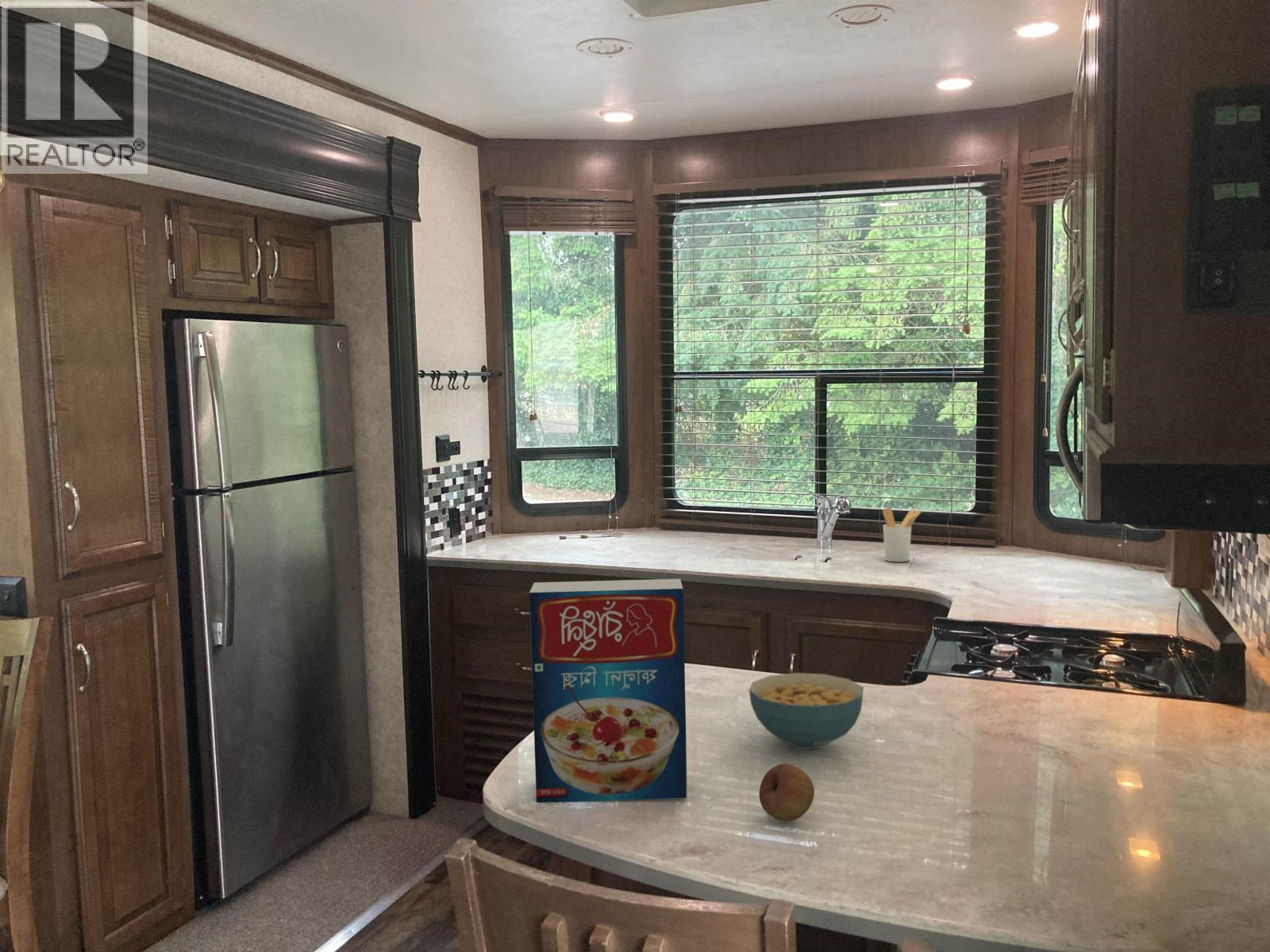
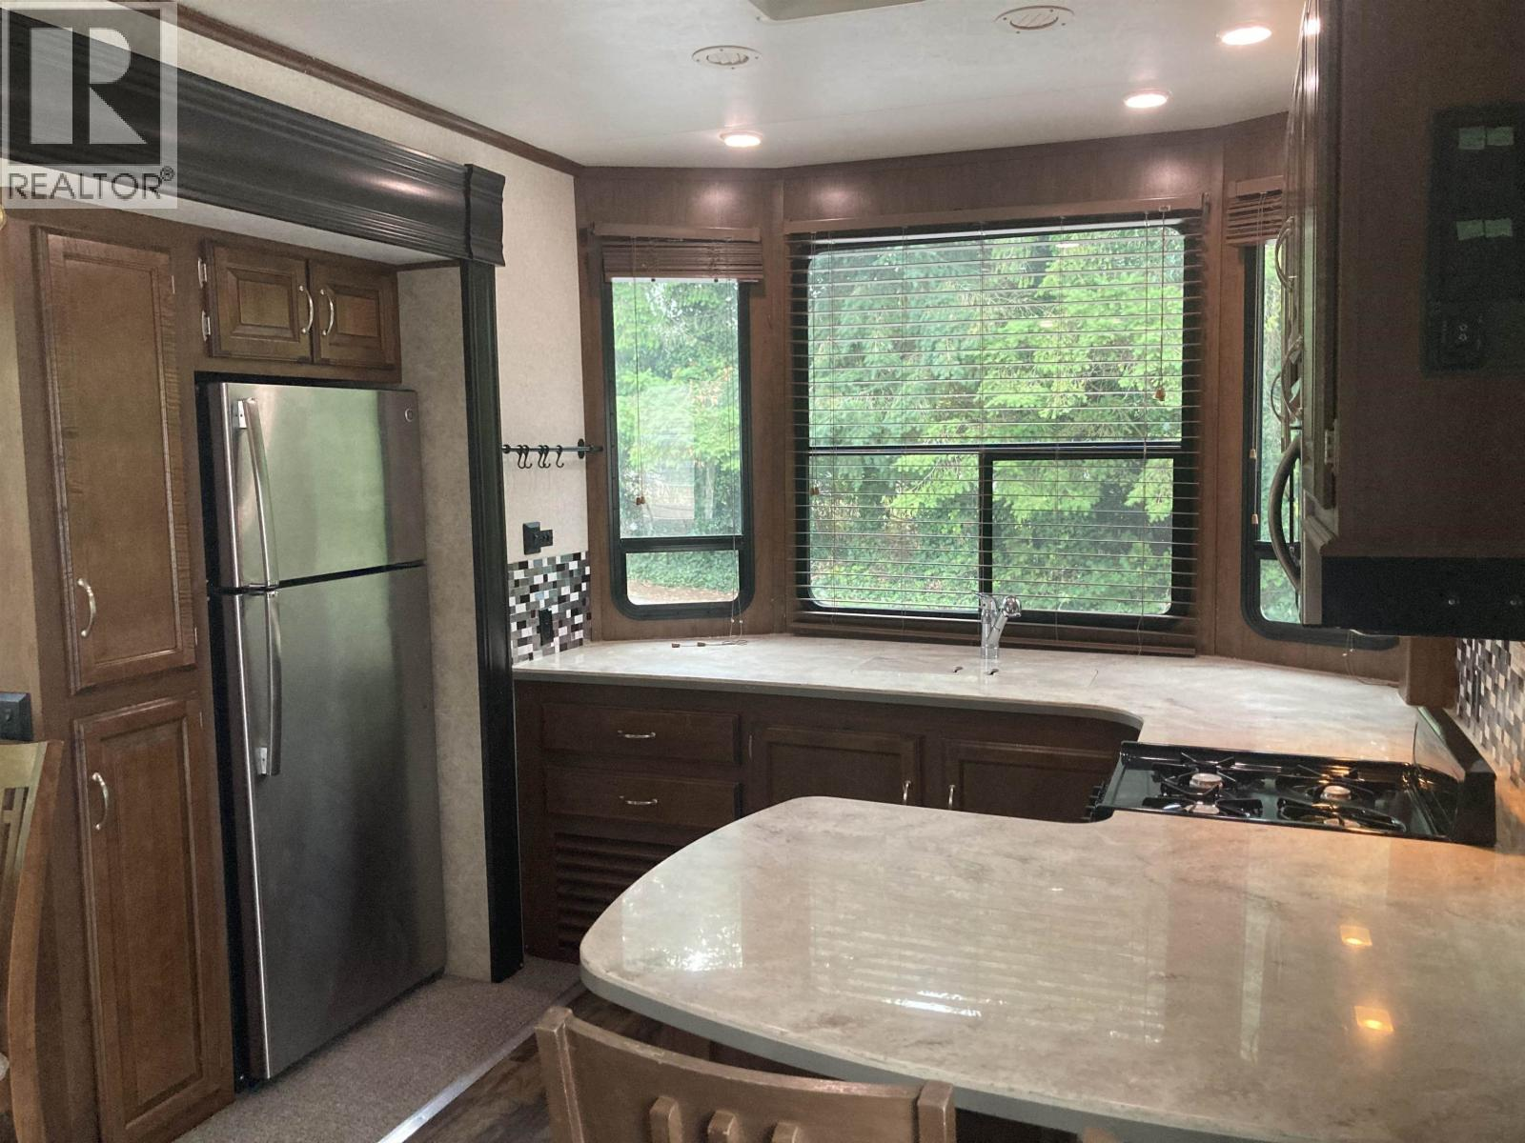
- cereal bowl [749,672,864,750]
- fruit [758,762,815,822]
- cereal box [529,578,688,804]
- utensil holder [882,506,922,562]
